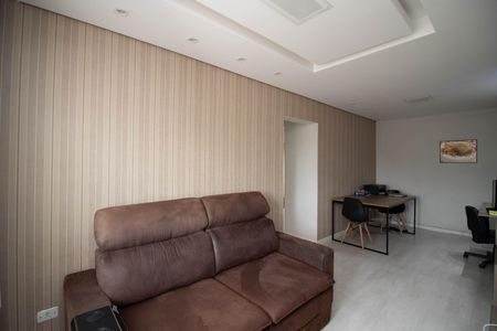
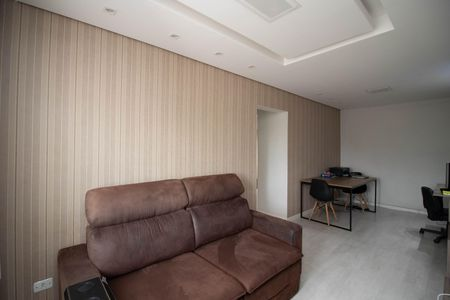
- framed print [438,138,478,164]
